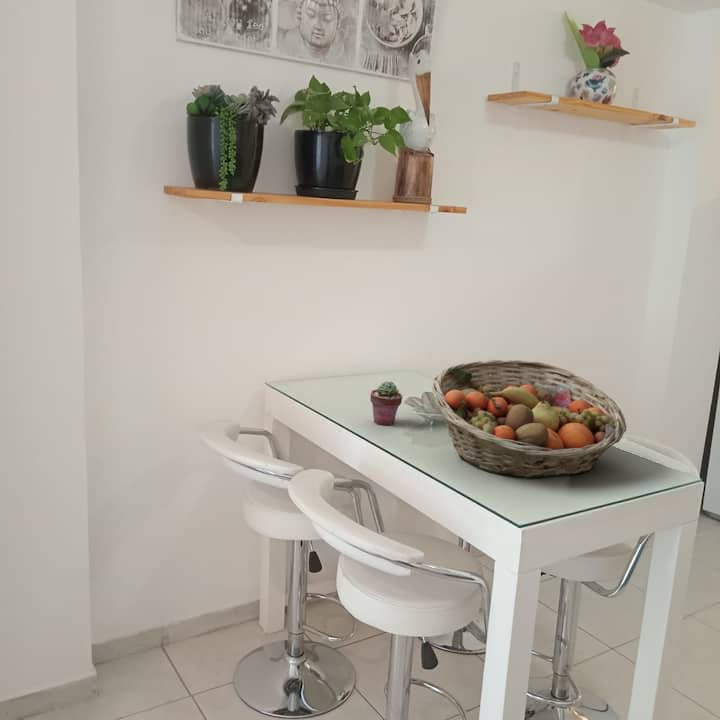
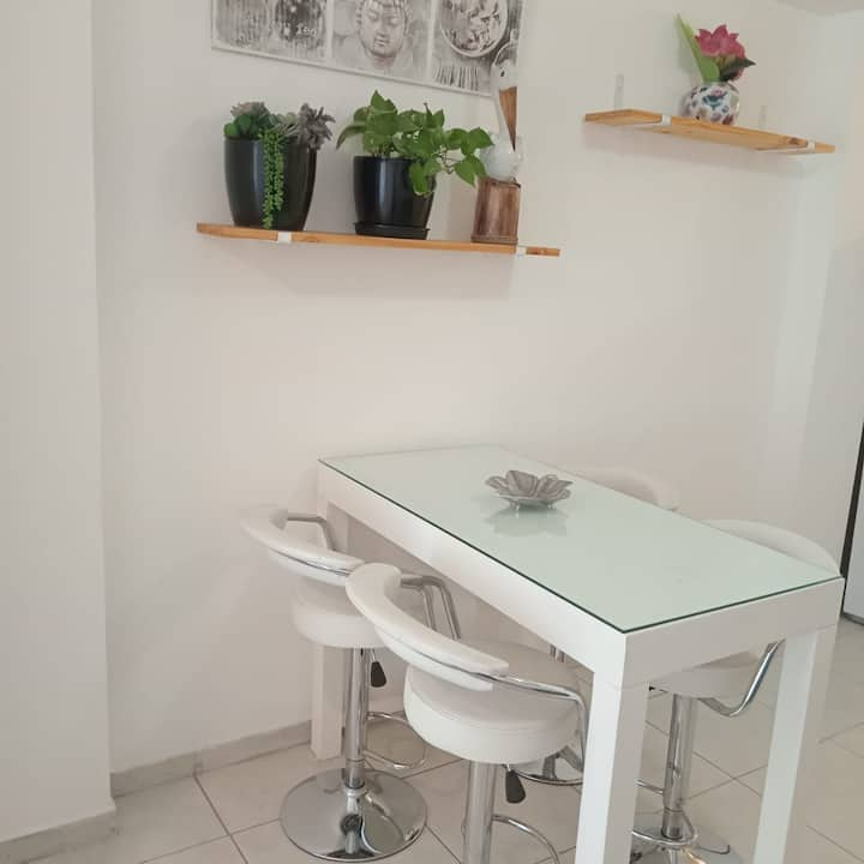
- potted succulent [369,381,403,426]
- fruit basket [431,359,627,480]
